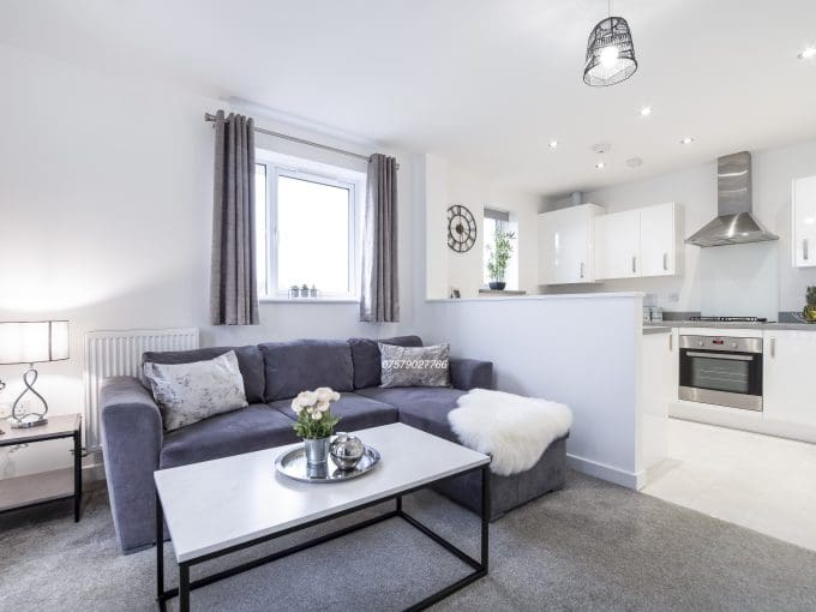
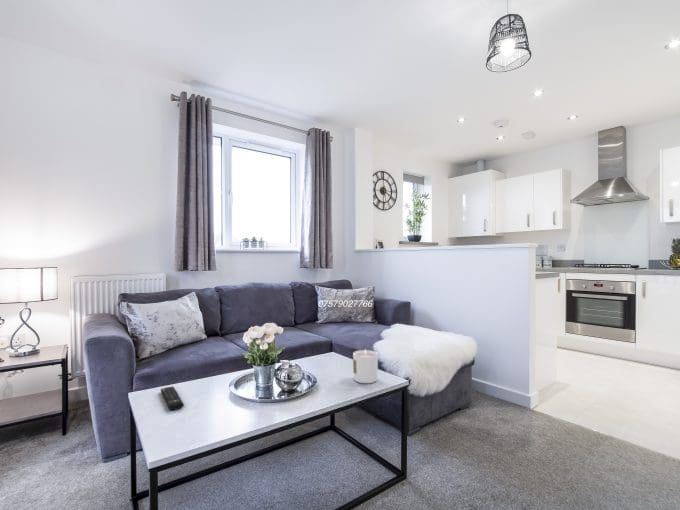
+ candle [352,348,379,384]
+ remote control [160,386,185,411]
